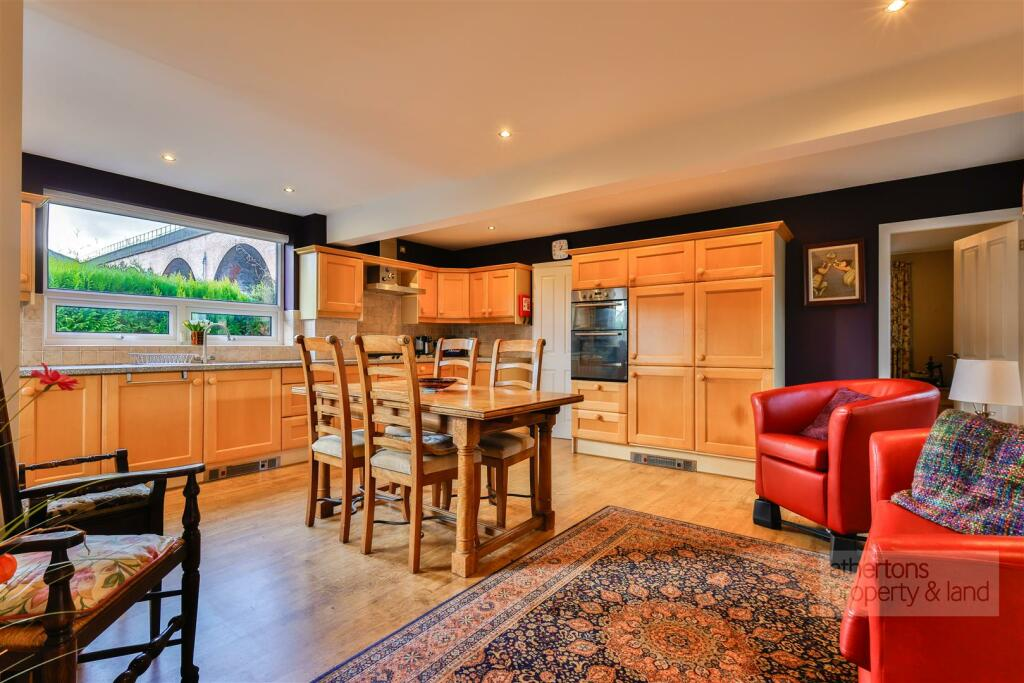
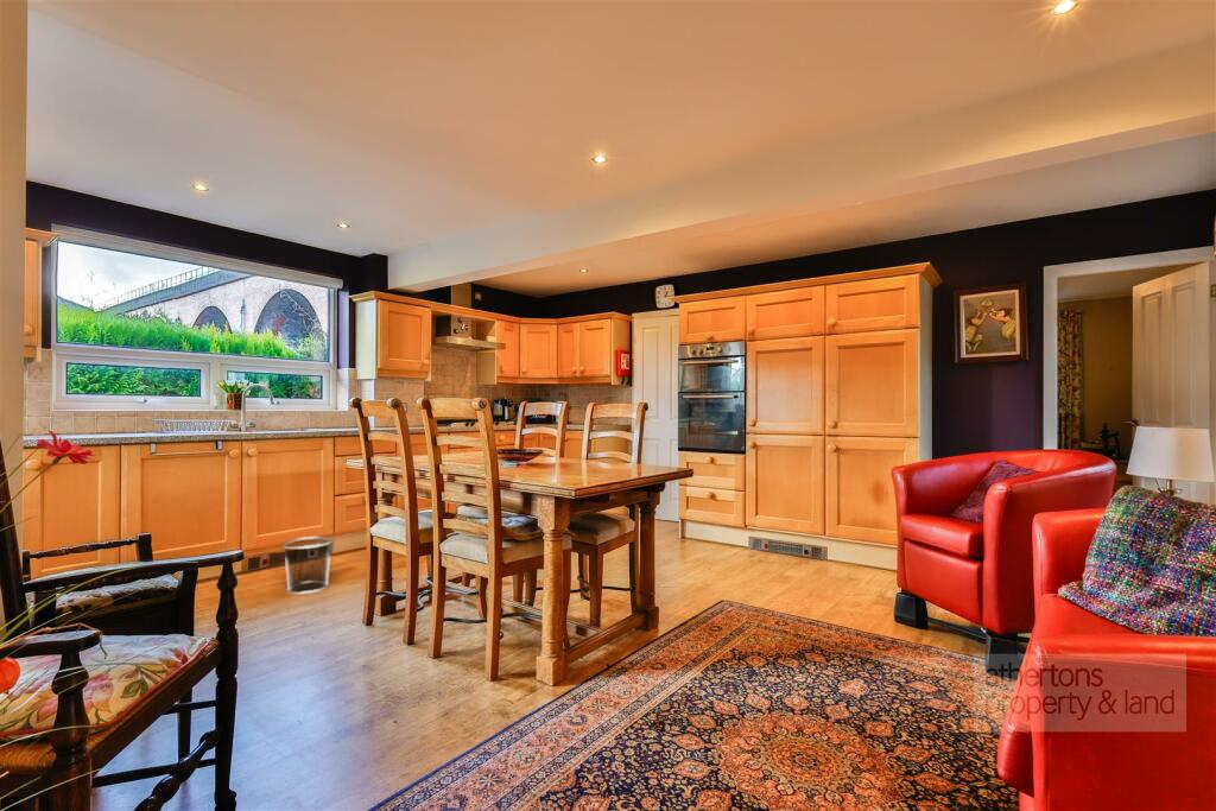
+ waste bin [281,536,334,595]
